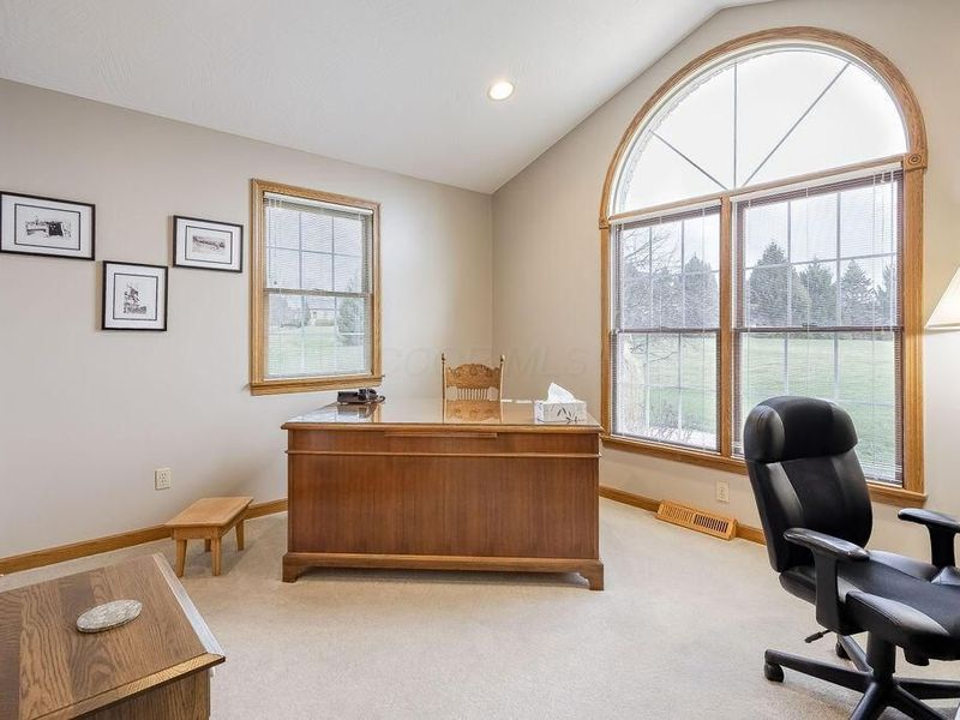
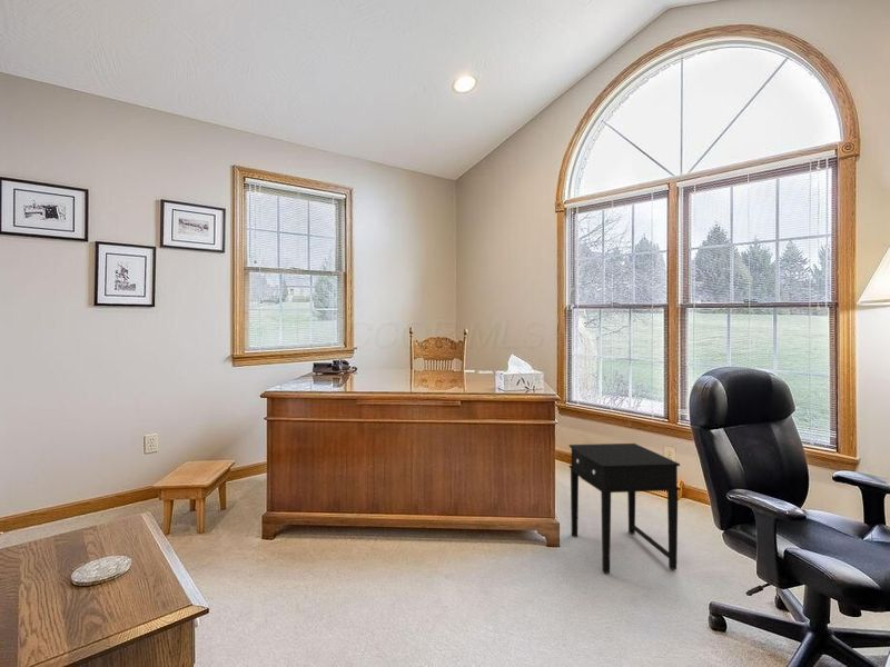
+ side table [568,442,681,575]
